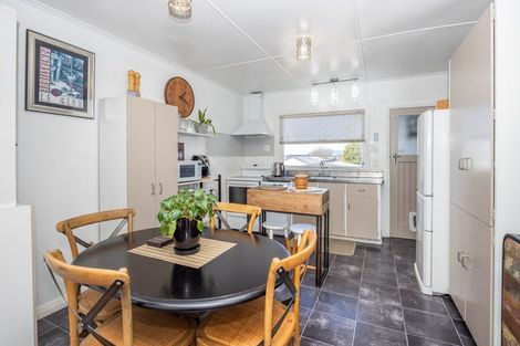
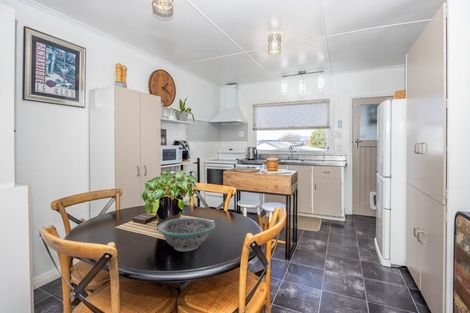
+ decorative bowl [156,217,216,252]
